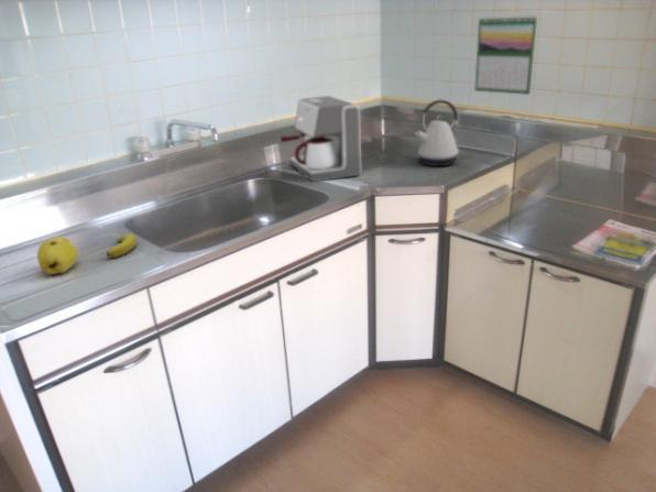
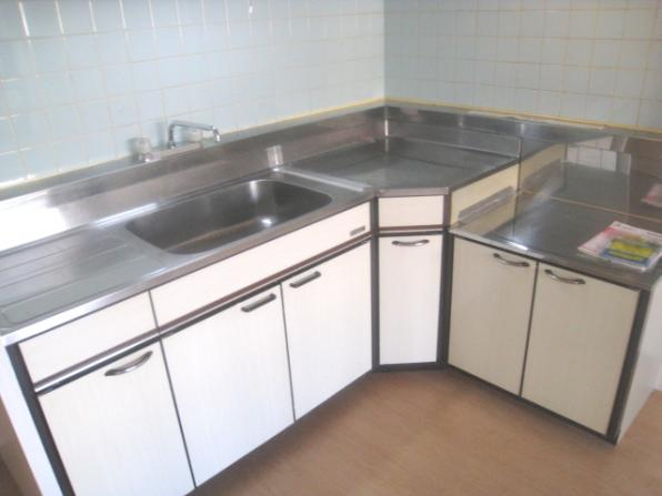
- banana [106,233,138,259]
- calendar [473,13,538,96]
- fruit [36,236,79,275]
- kettle [414,98,460,167]
- coffee maker [280,95,362,183]
